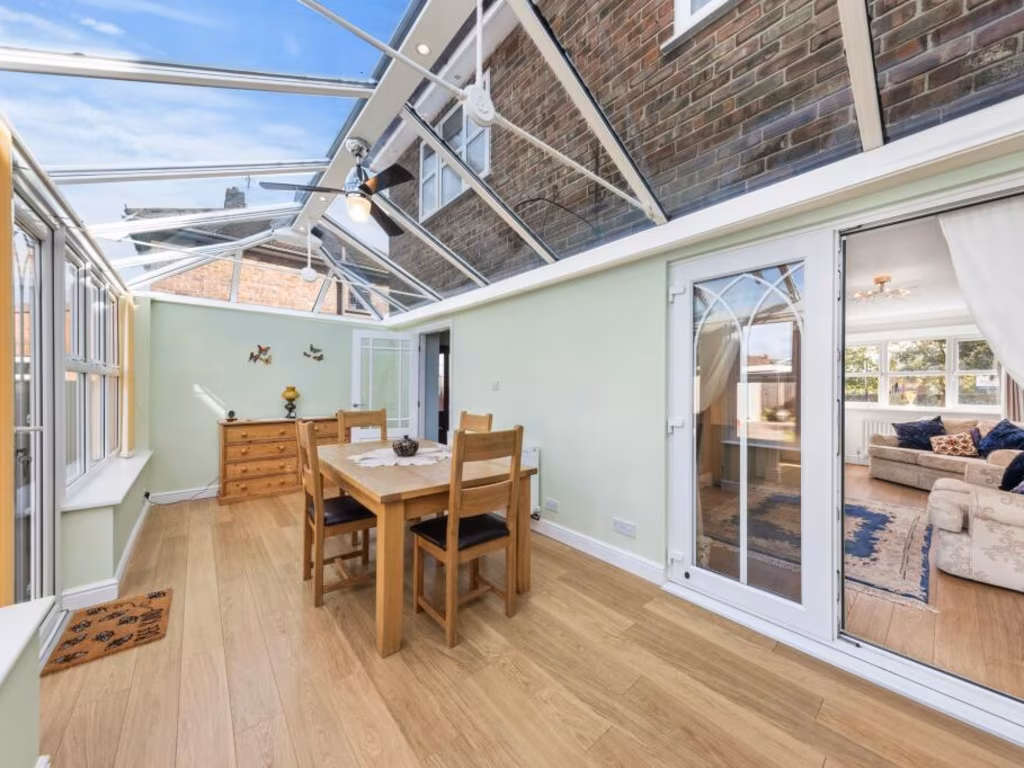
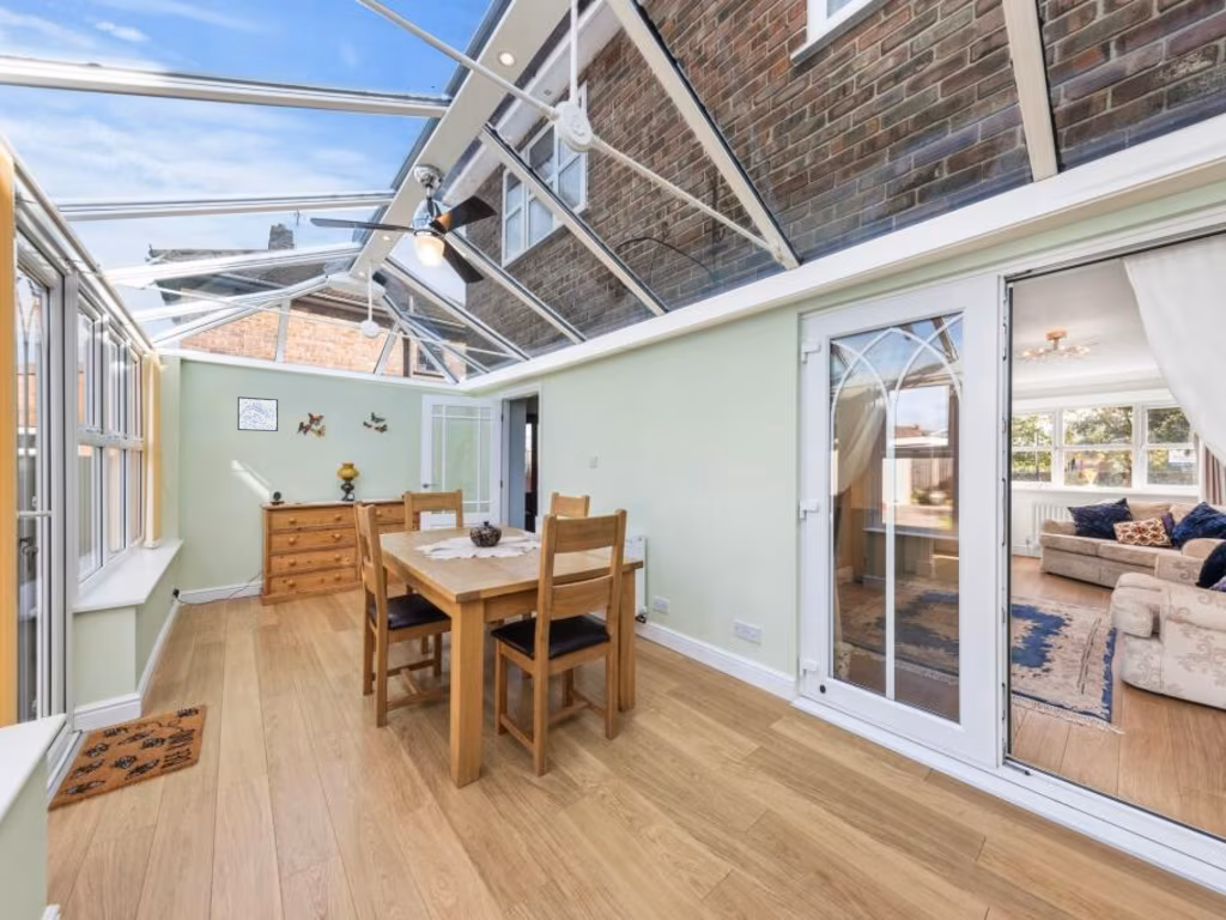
+ wall art [237,395,279,432]
